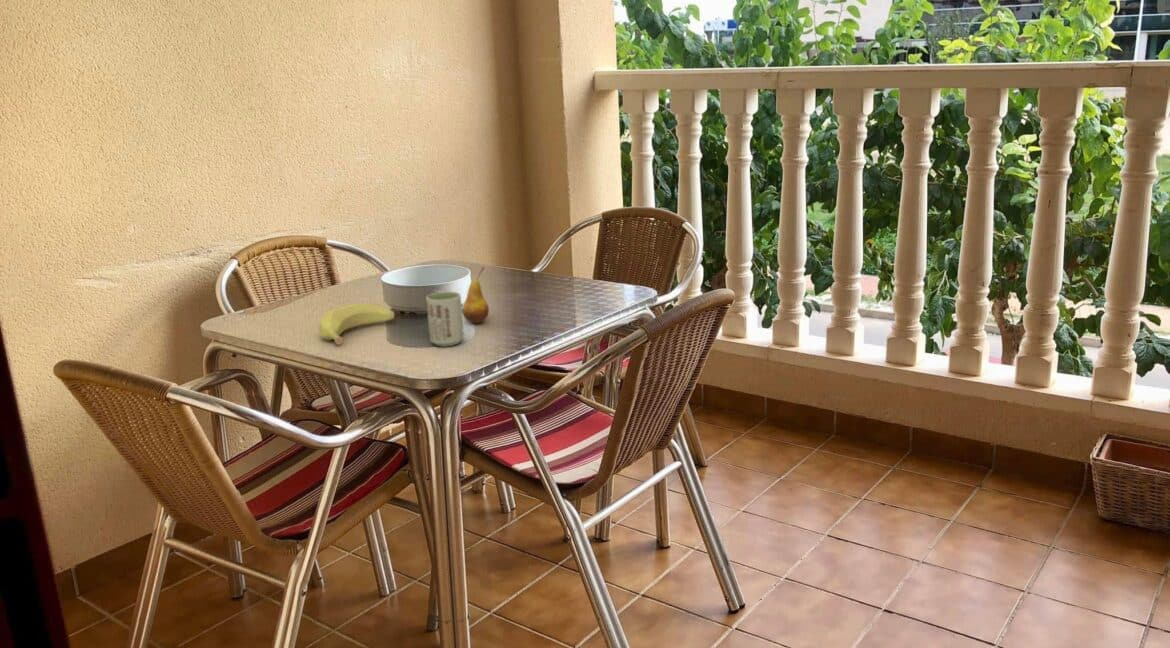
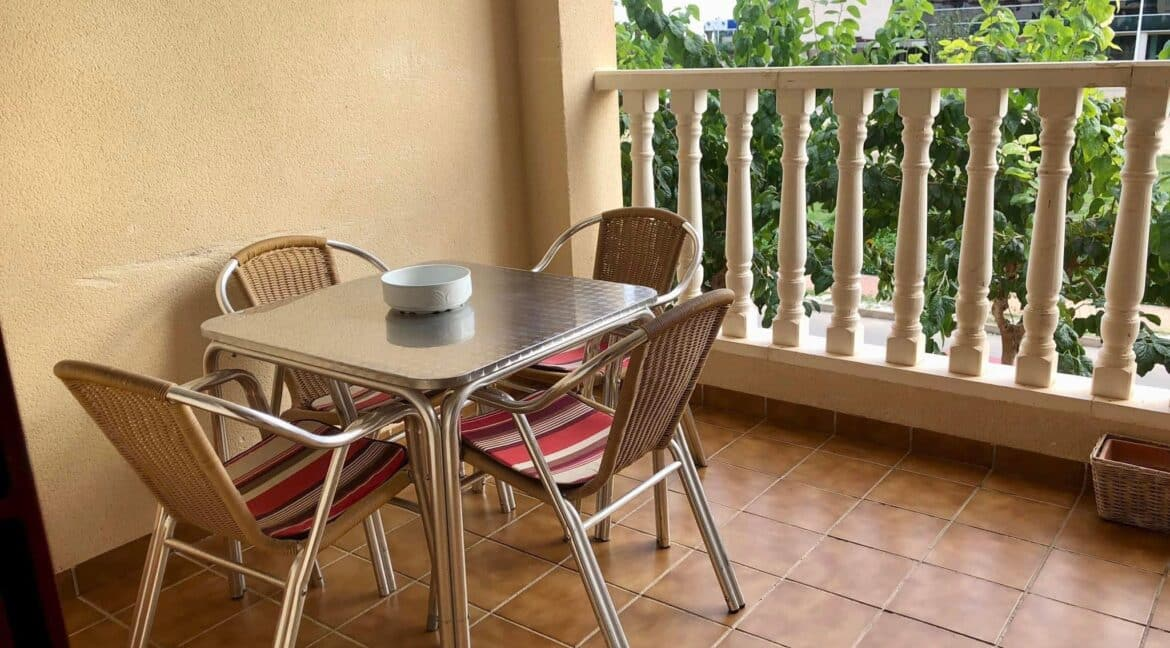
- banana [318,303,395,346]
- fruit [462,266,490,324]
- cup [425,291,465,347]
